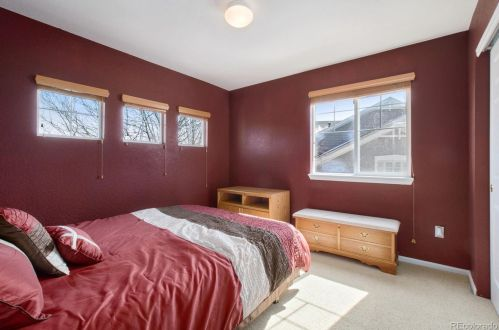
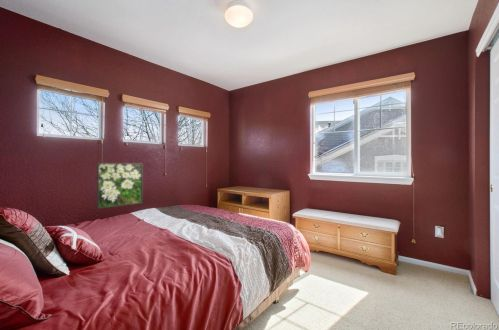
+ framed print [96,162,144,210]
